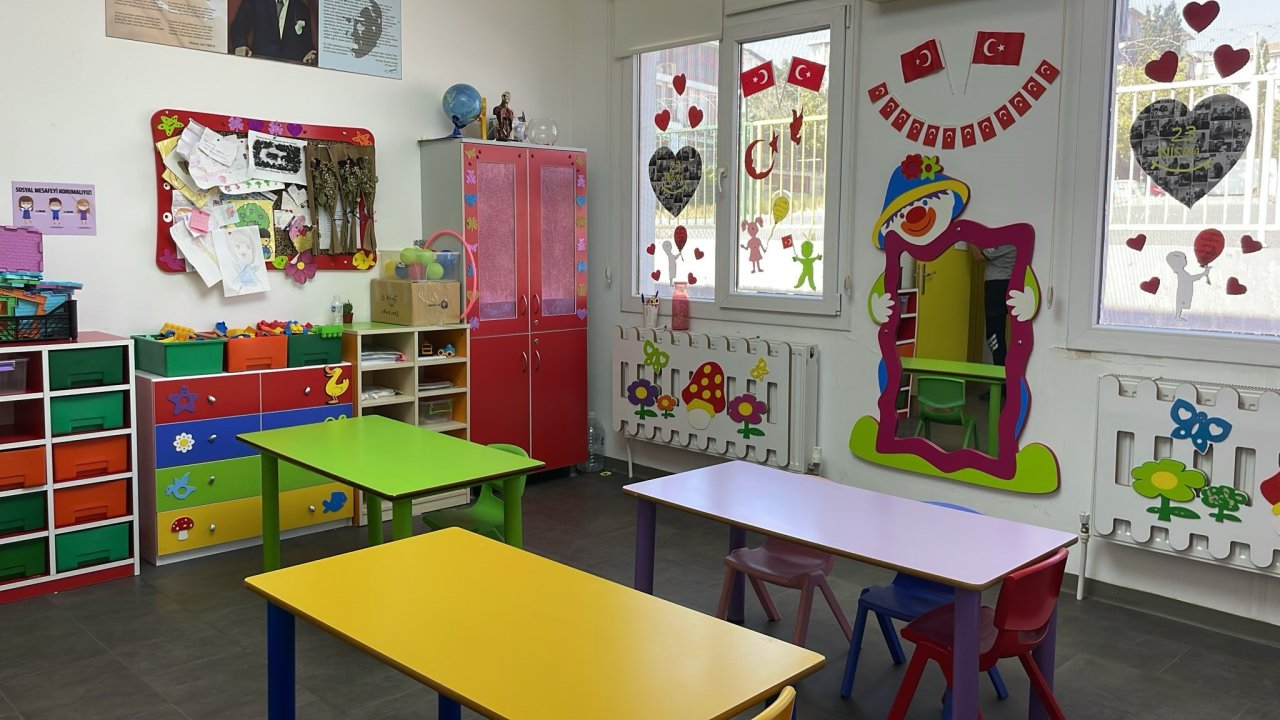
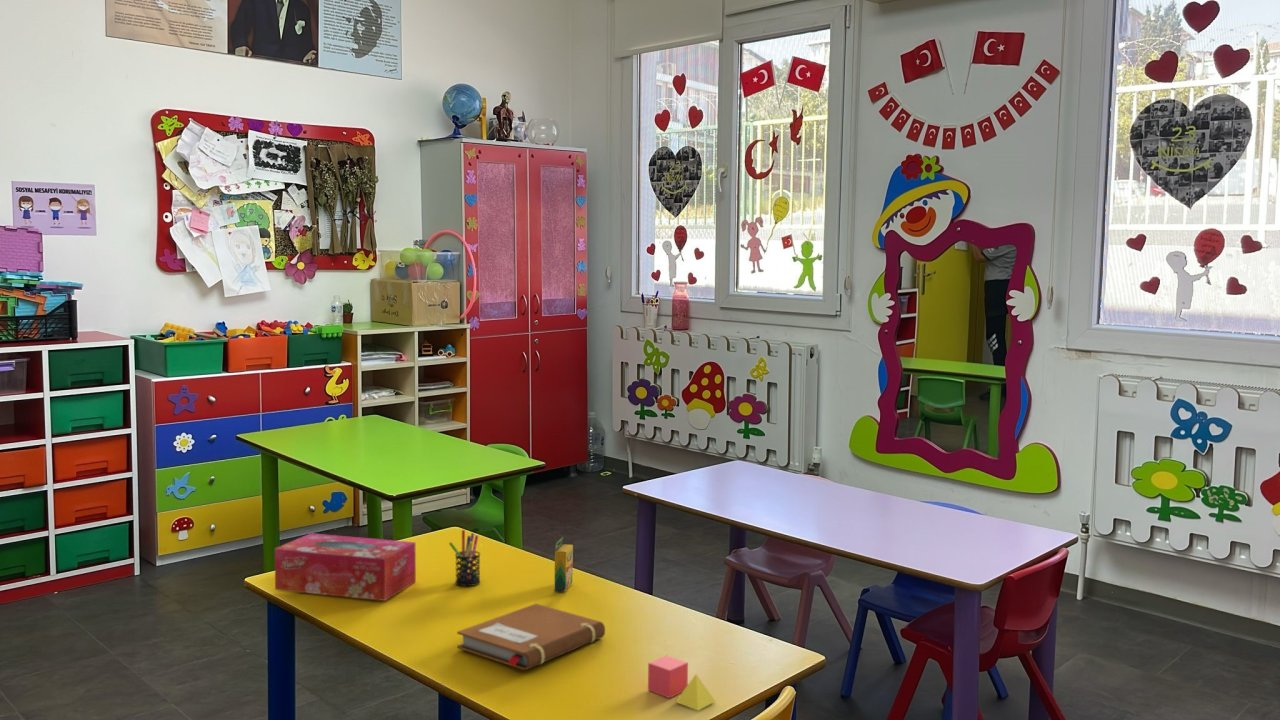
+ tissue box [274,532,417,602]
+ crayon box [553,536,574,593]
+ toy blocks [647,654,717,711]
+ notebook [456,603,606,671]
+ pen holder [448,529,481,587]
